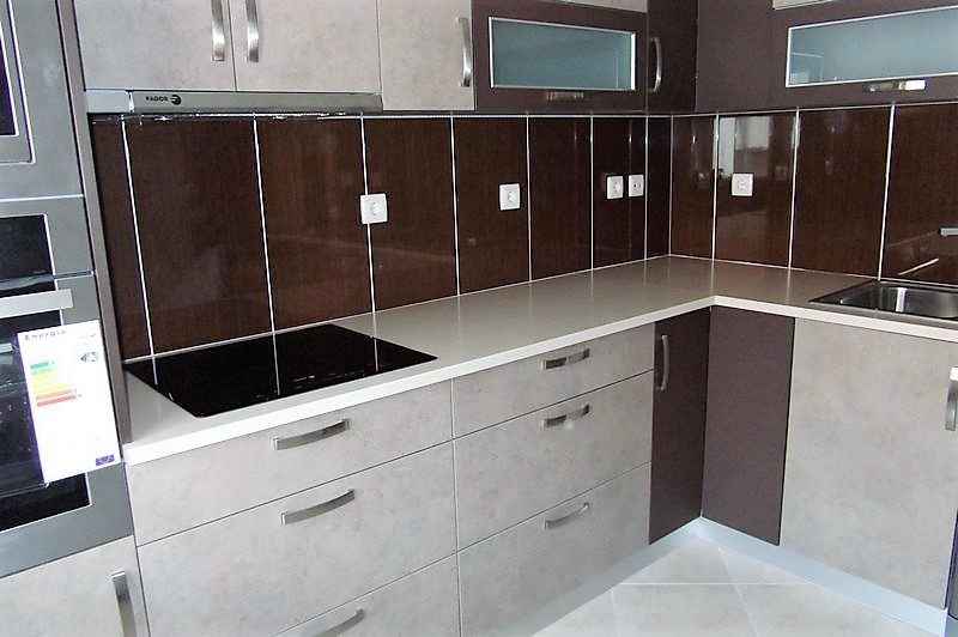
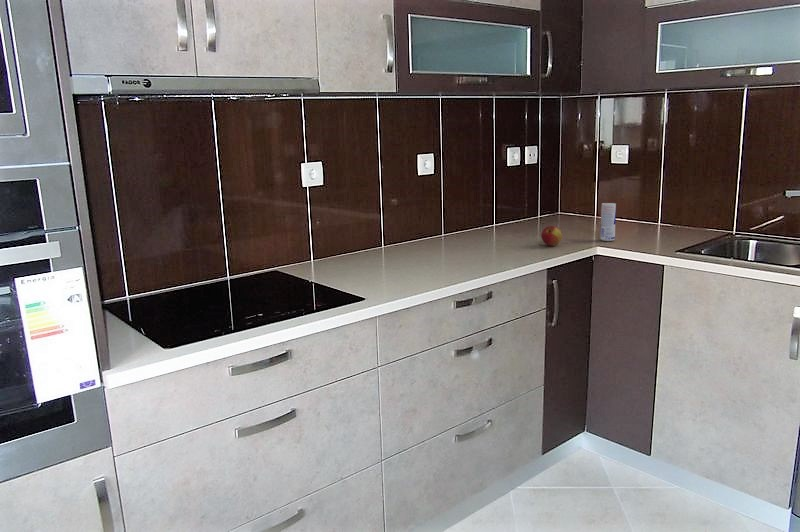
+ beverage can [599,202,617,242]
+ apple [540,225,563,247]
